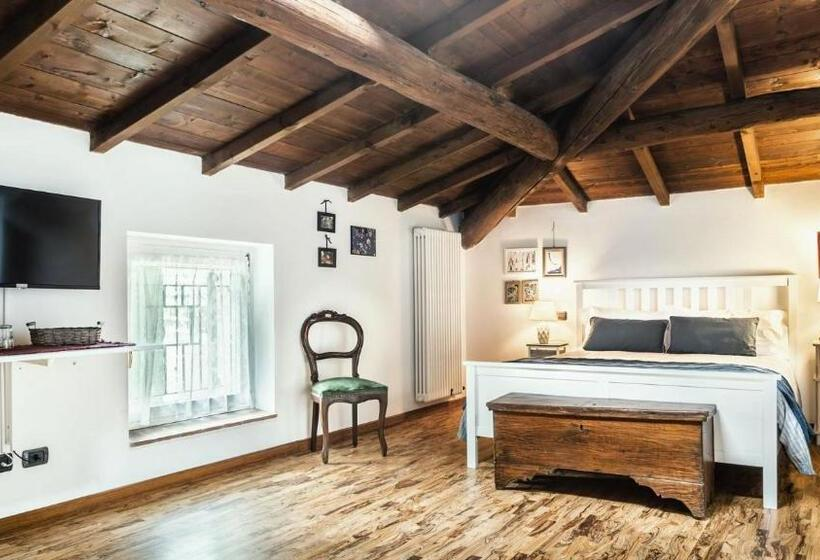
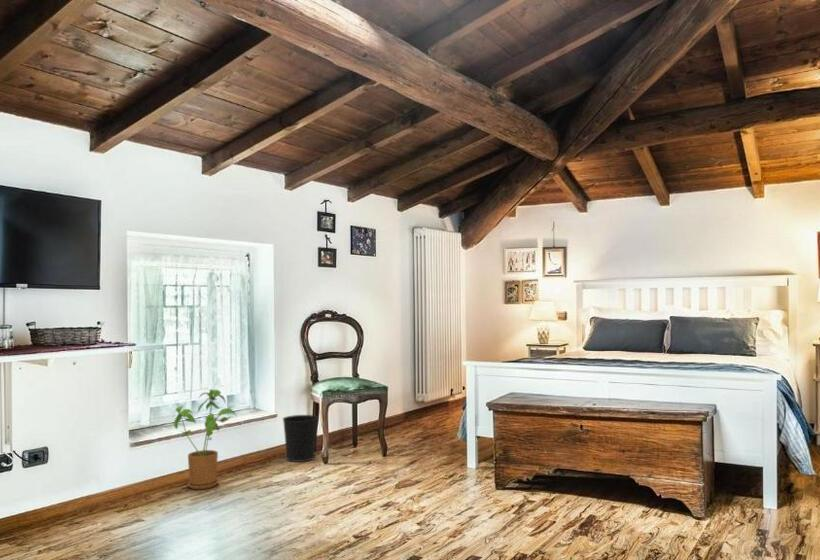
+ wastebasket [282,414,319,463]
+ house plant [173,388,237,490]
